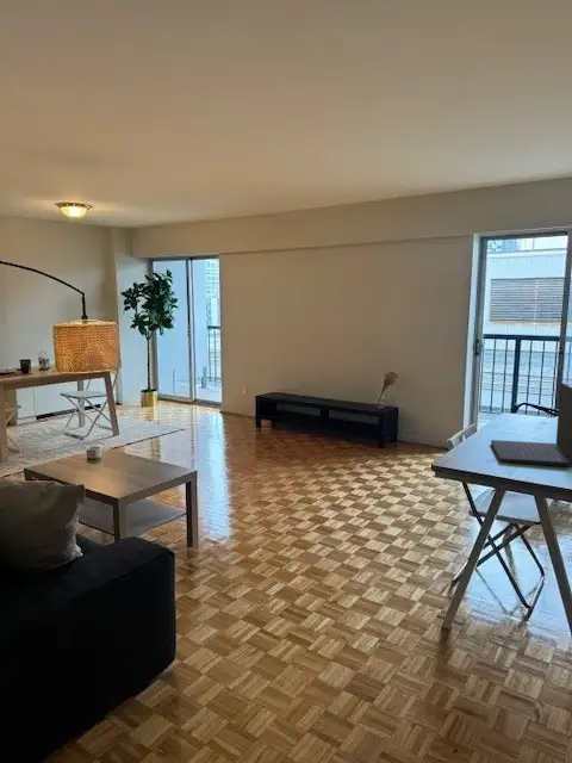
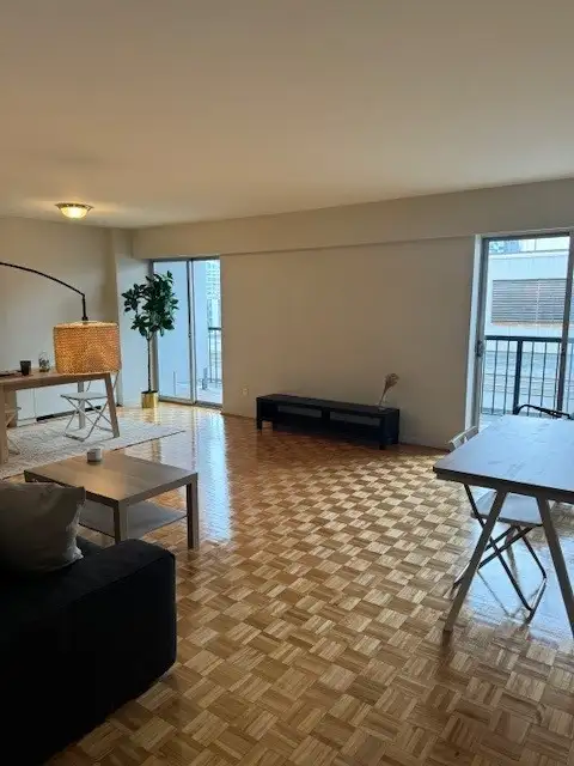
- laptop [490,382,572,469]
